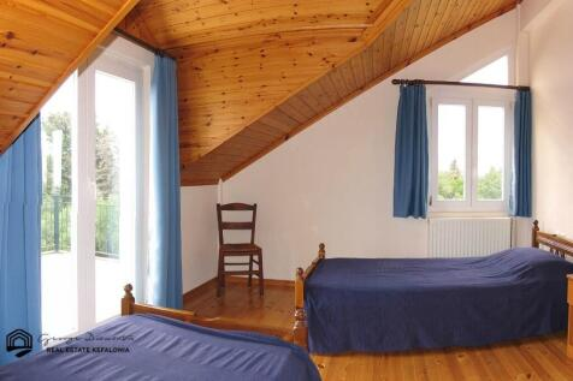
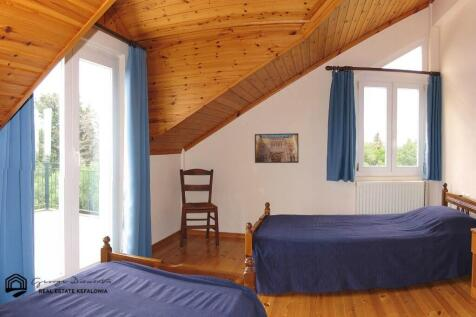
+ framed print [254,132,300,164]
